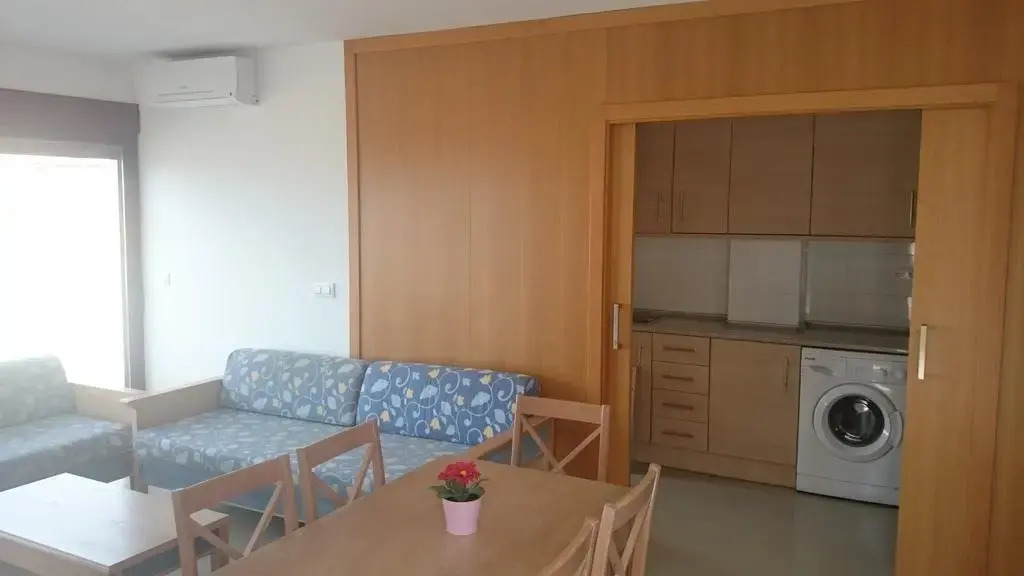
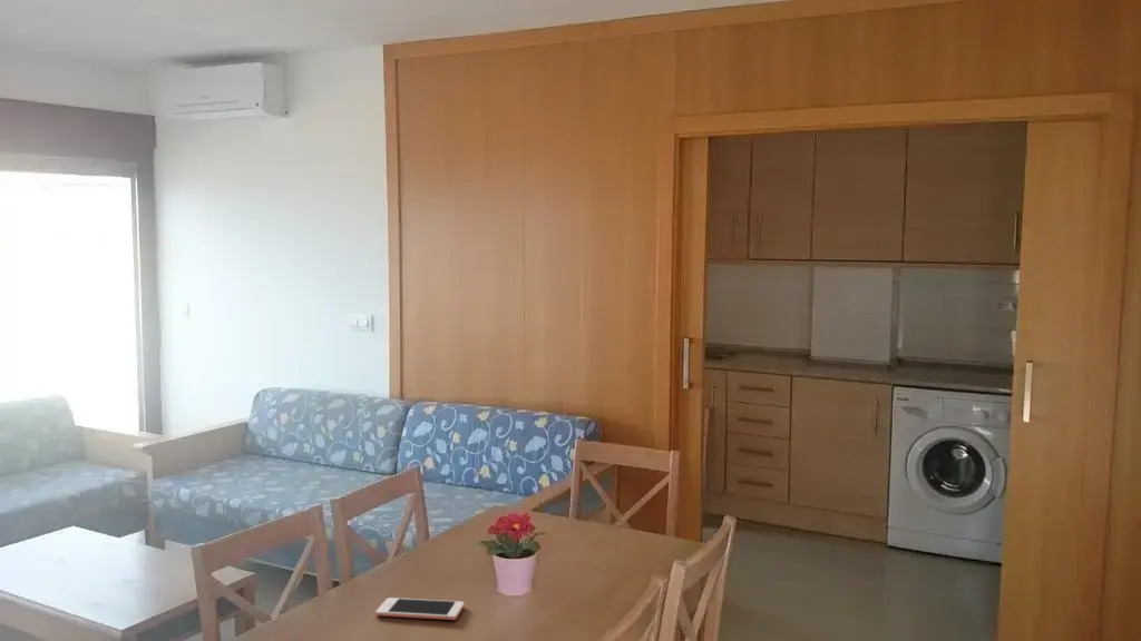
+ cell phone [374,596,466,621]
